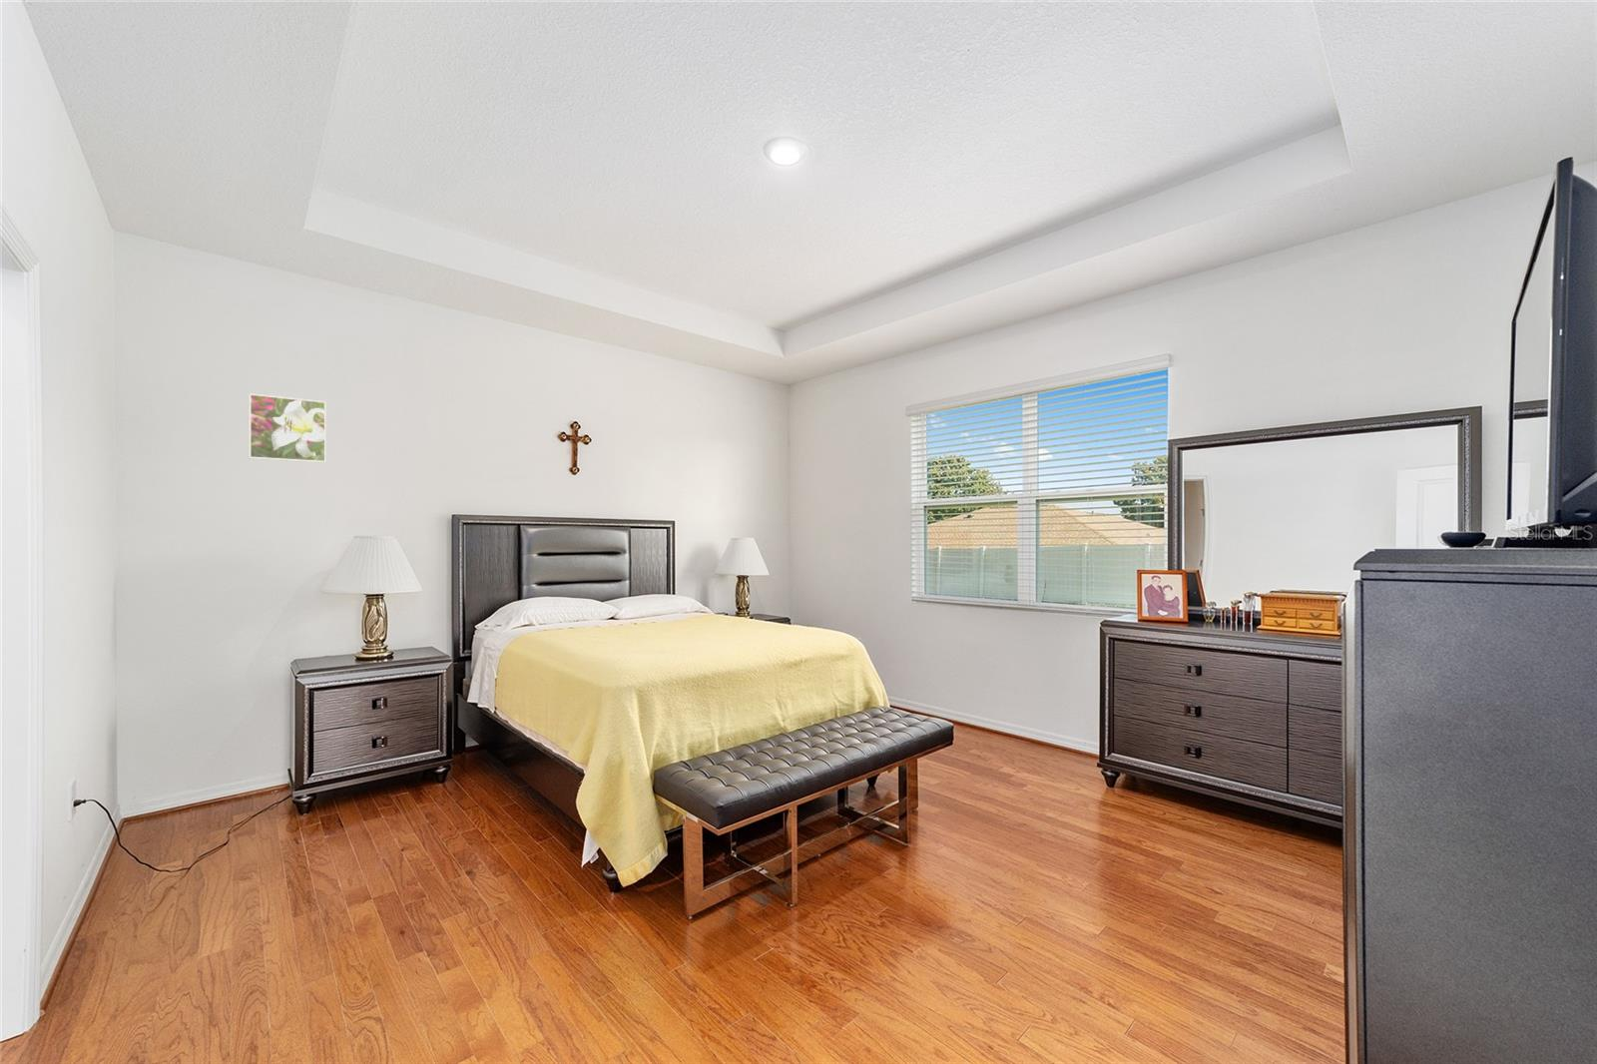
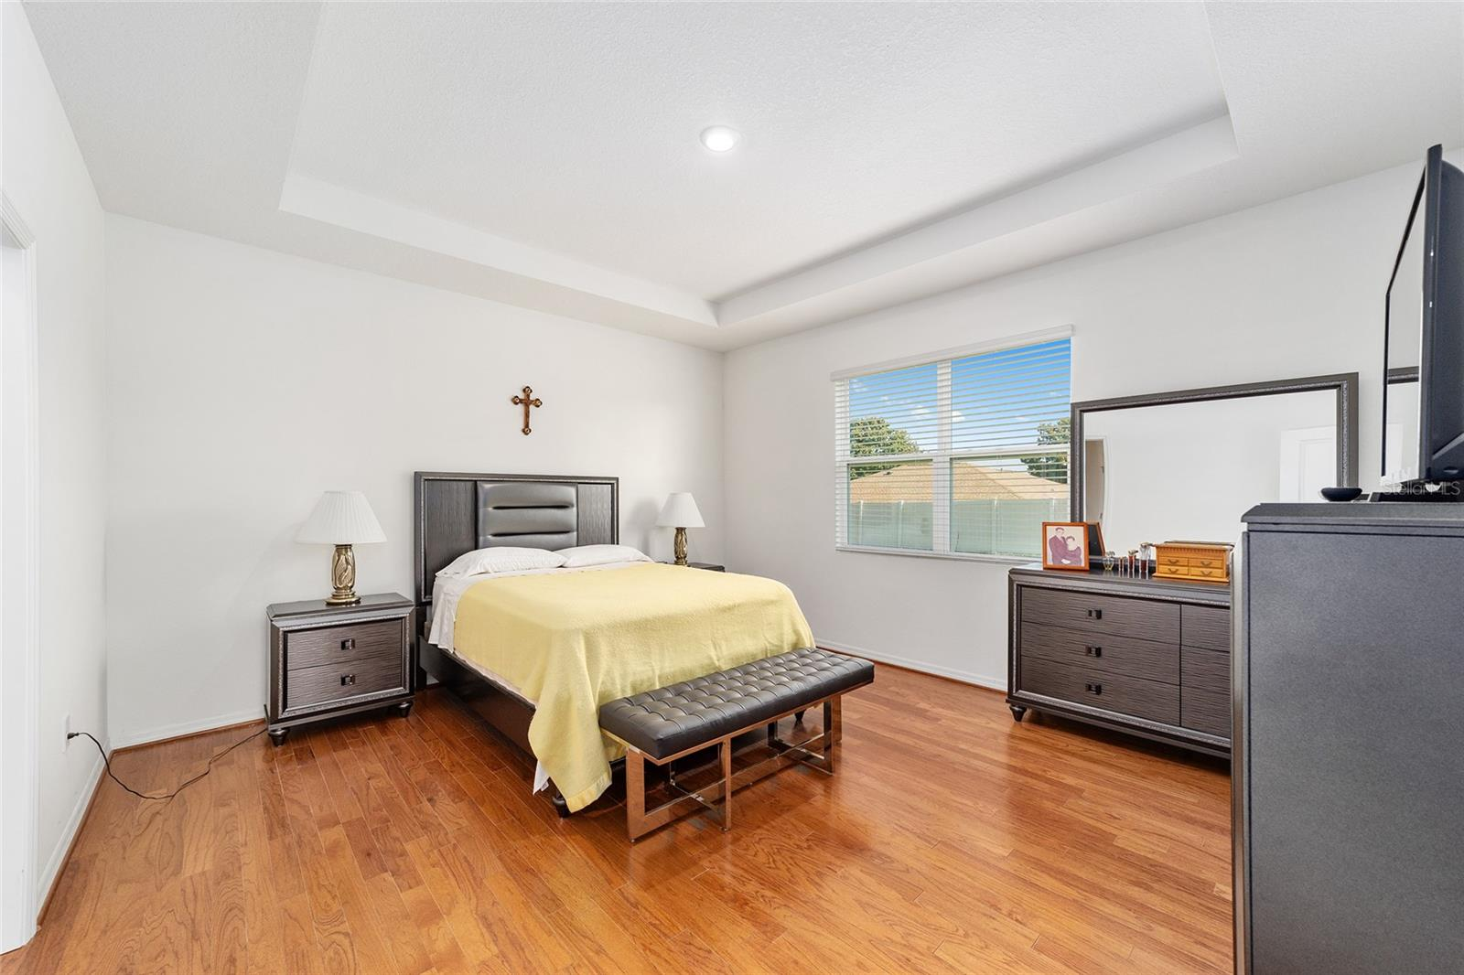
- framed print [247,392,328,464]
